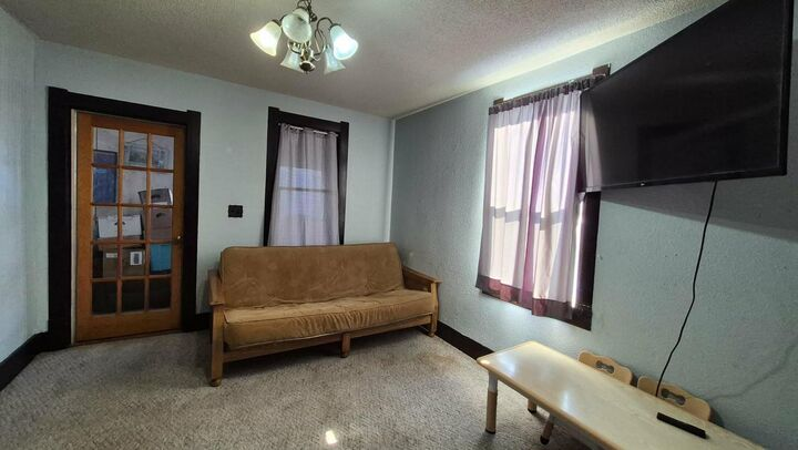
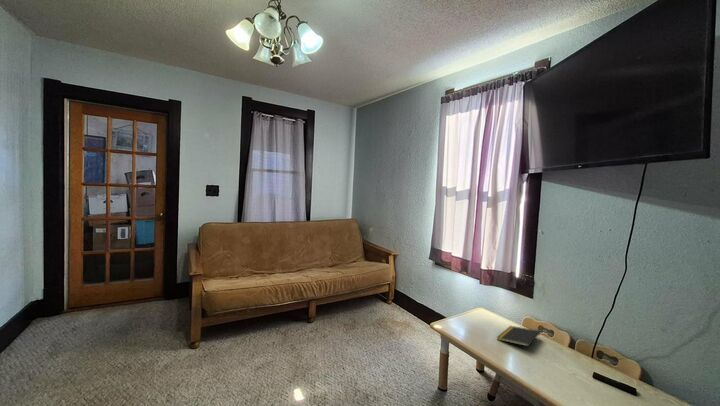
+ notepad [496,325,541,347]
